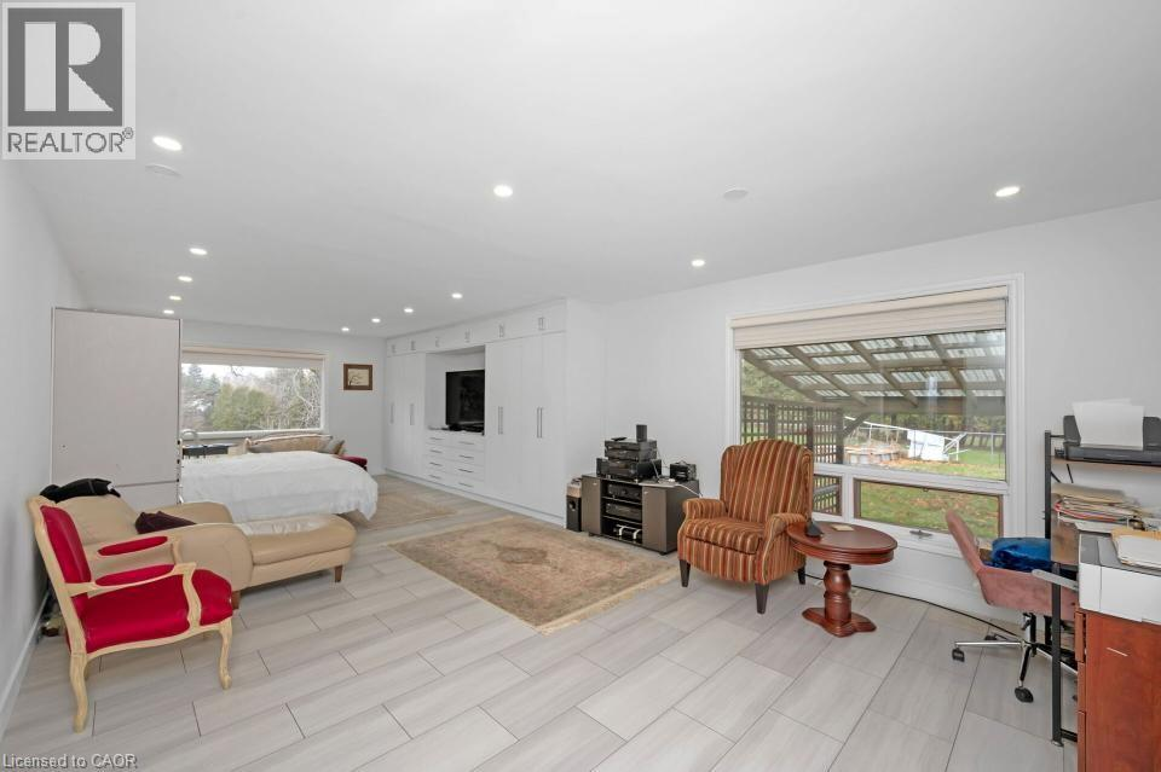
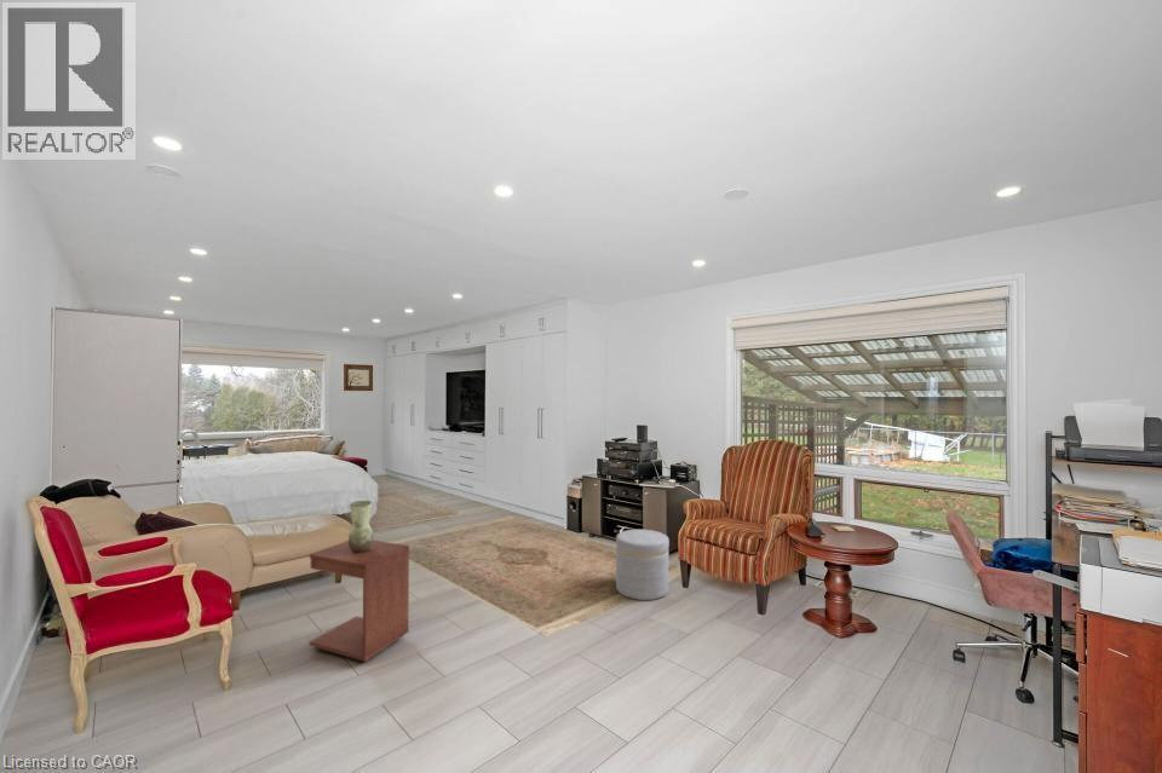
+ vase [347,500,374,552]
+ ottoman [615,529,671,601]
+ side table [307,540,410,663]
